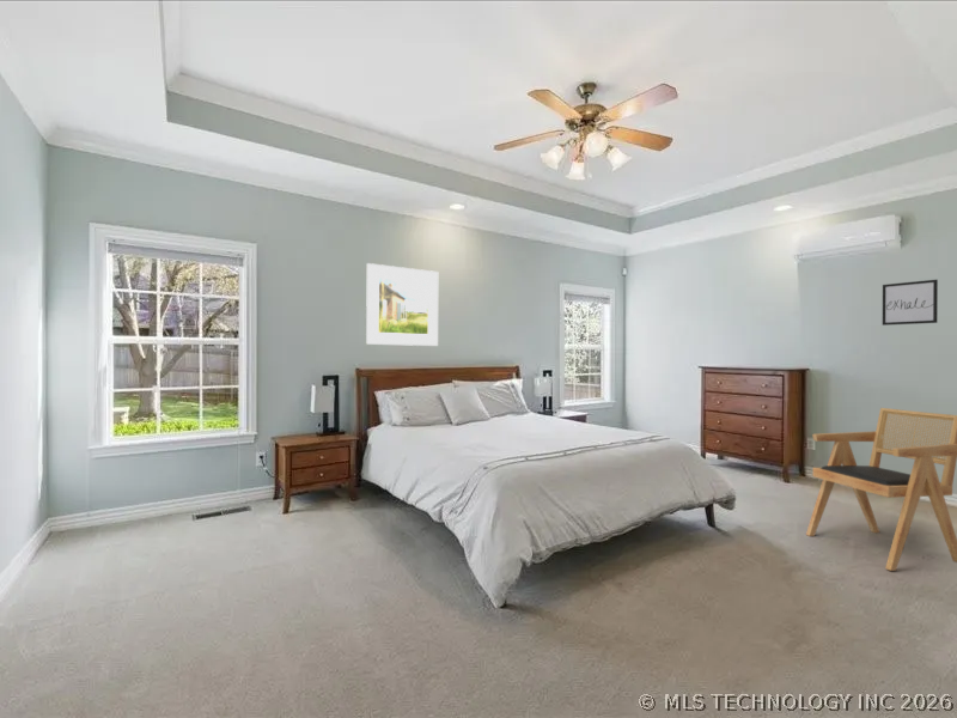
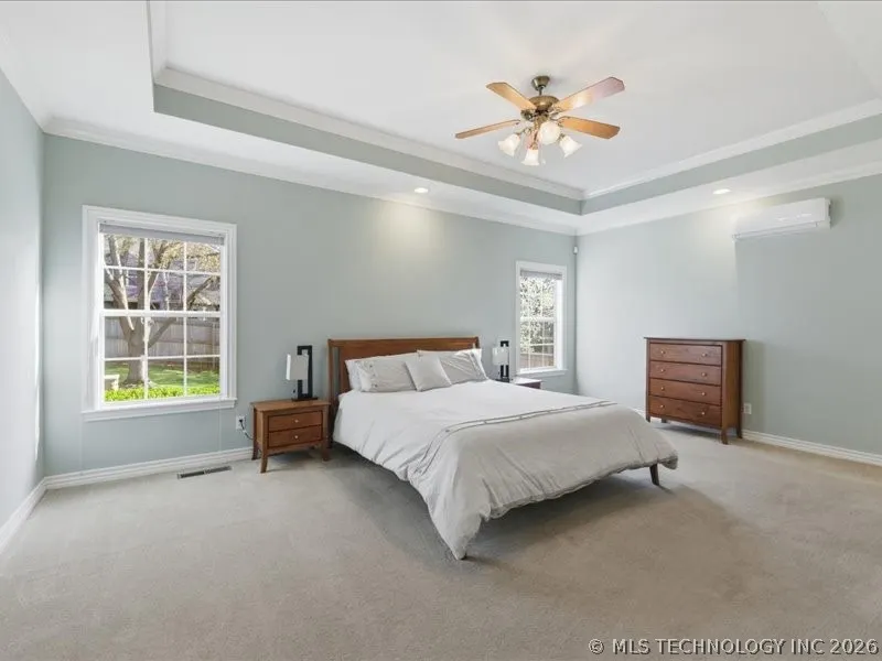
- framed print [365,262,439,347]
- armchair [805,407,957,572]
- wall art [882,279,939,327]
